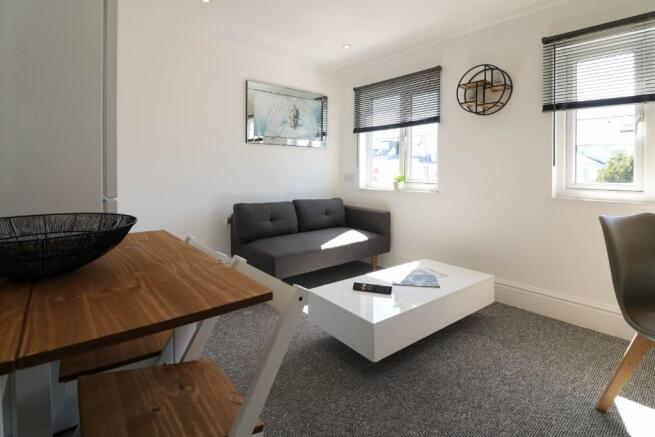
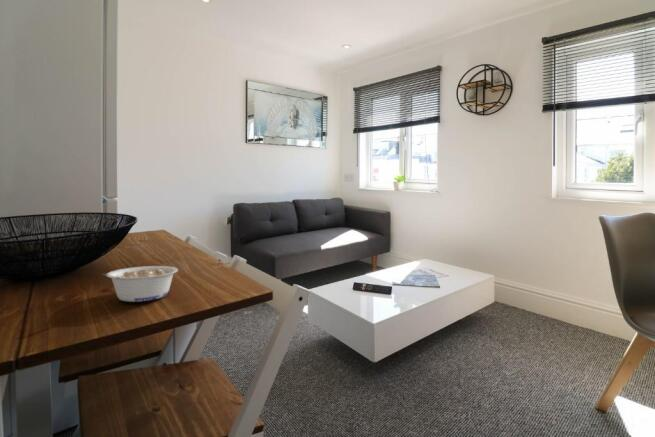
+ legume [102,265,179,303]
